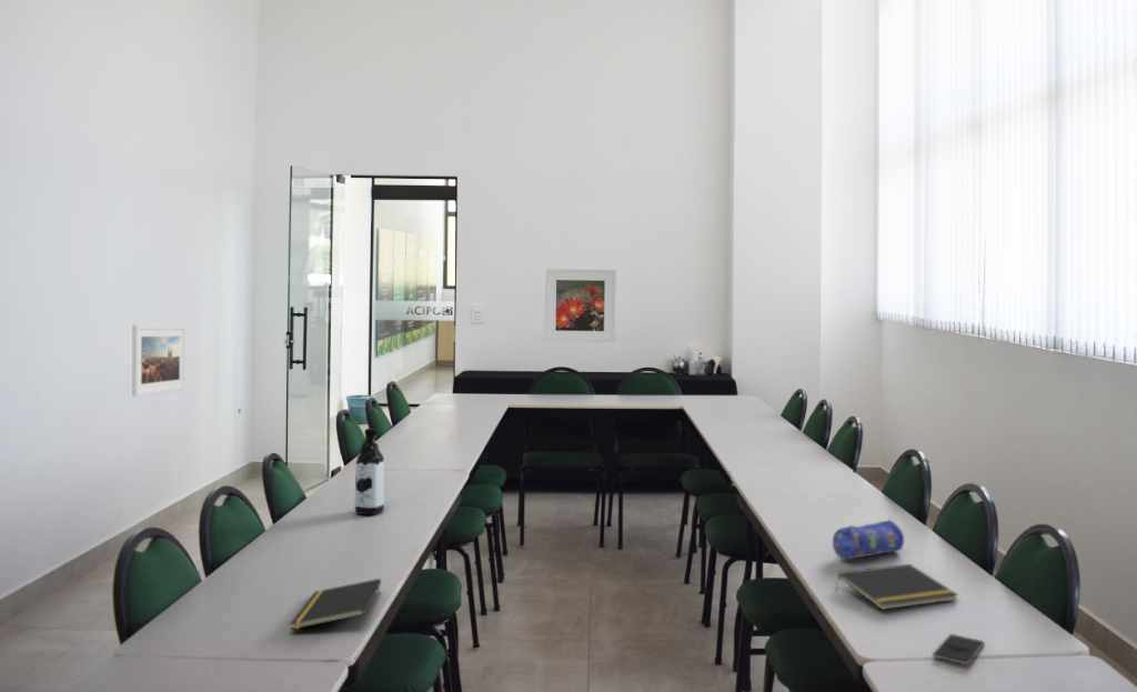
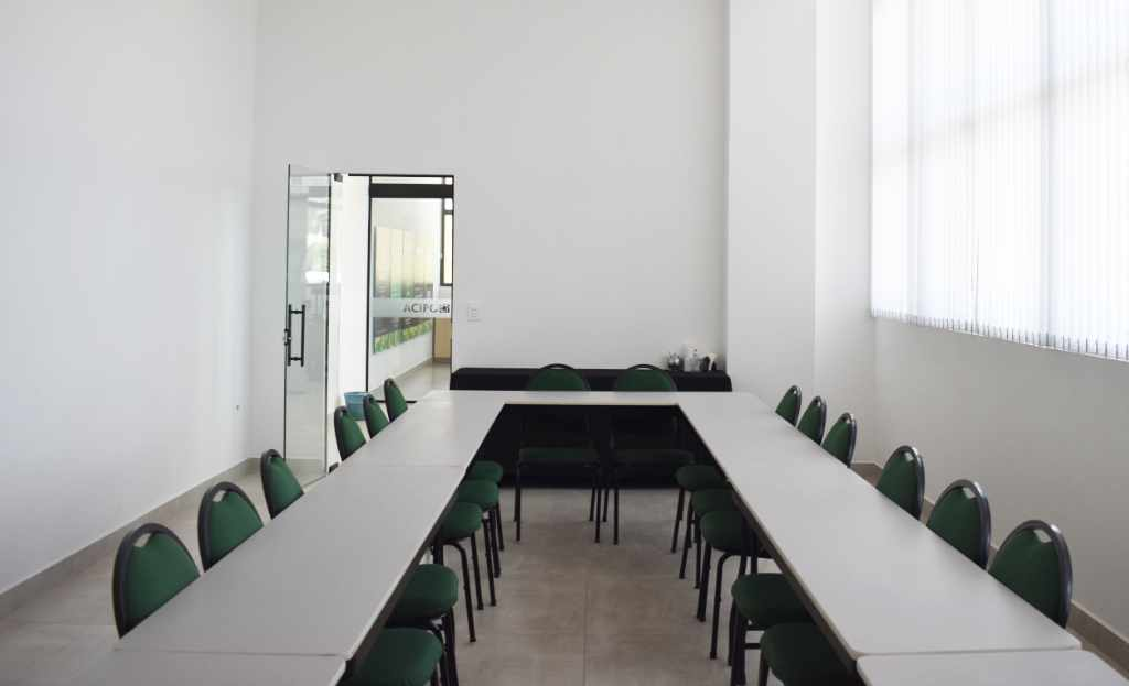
- pencil case [832,518,905,560]
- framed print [544,268,617,343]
- notepad [835,563,959,611]
- notepad [289,578,382,631]
- smartphone [932,633,985,665]
- water bottle [354,428,385,515]
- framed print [131,323,187,398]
